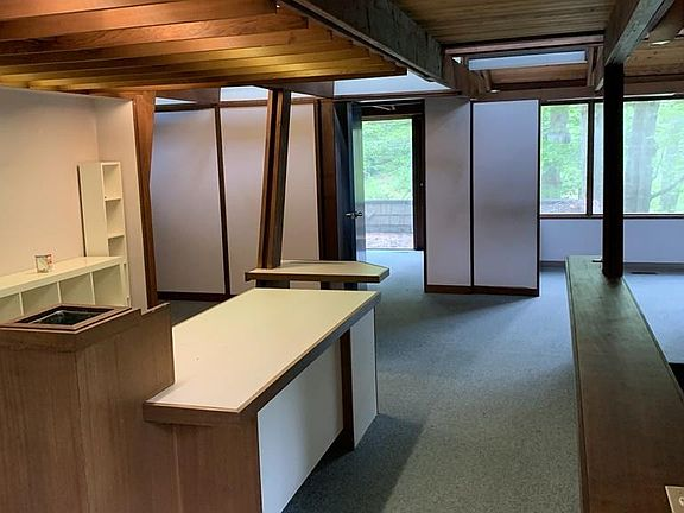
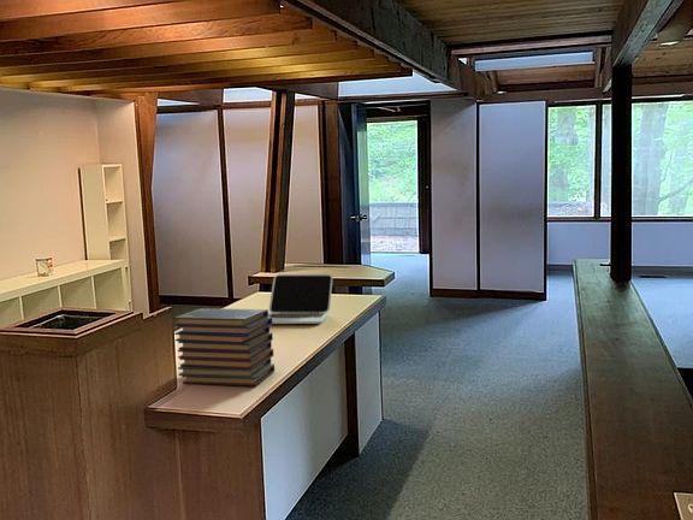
+ book stack [172,307,276,386]
+ laptop [268,273,333,325]
